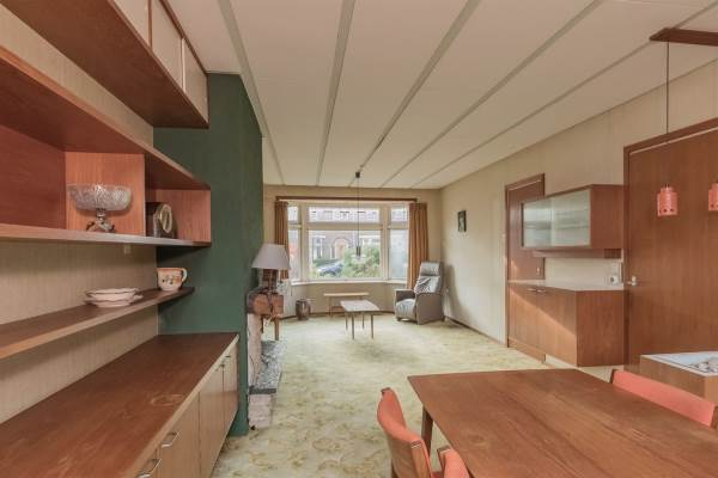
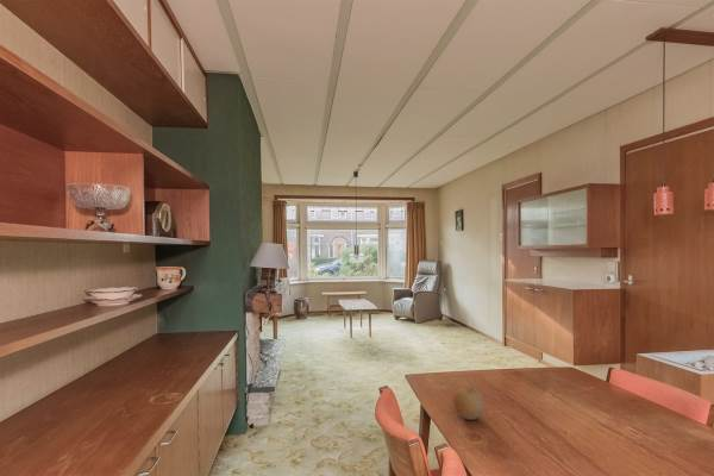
+ fruit [452,387,486,421]
